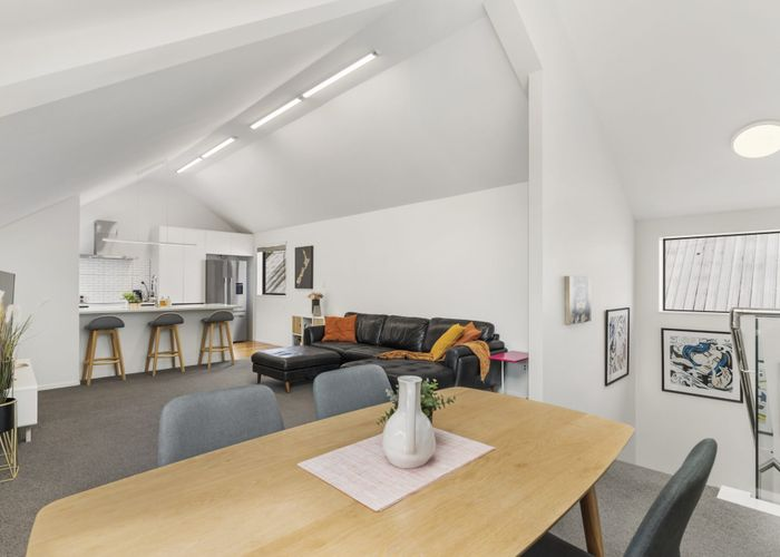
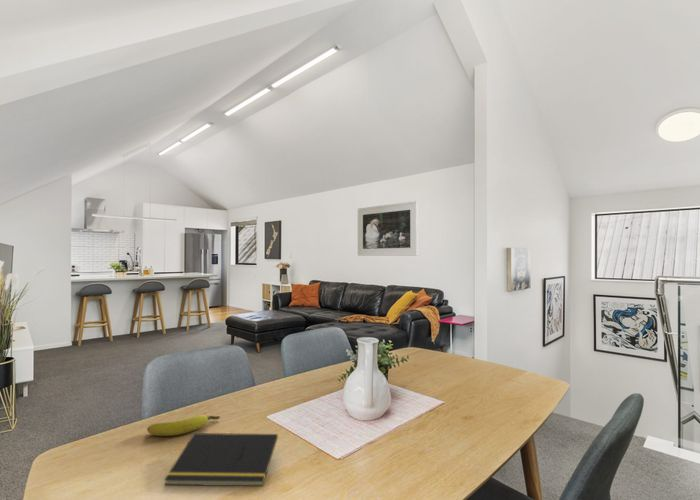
+ banana [146,414,221,437]
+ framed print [357,200,419,257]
+ notepad [163,432,279,487]
